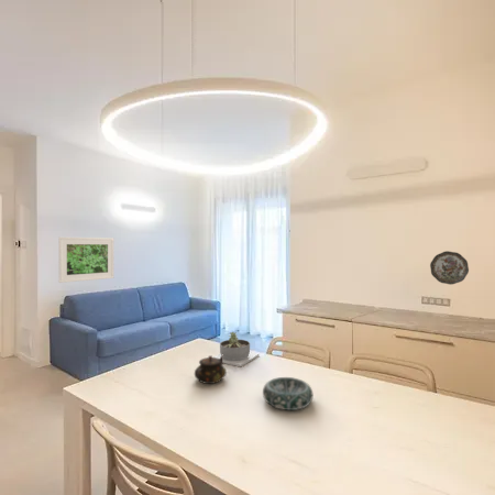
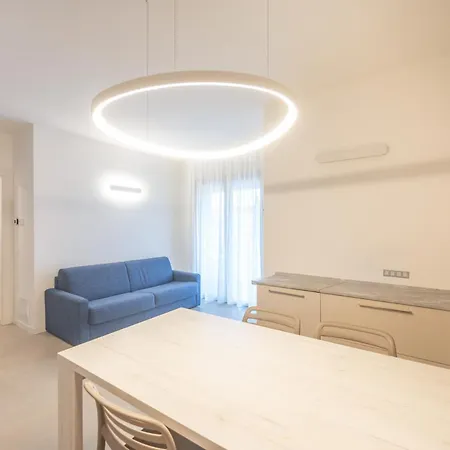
- decorative bowl [262,376,314,411]
- teapot [194,354,228,385]
- decorative plate [429,250,470,286]
- succulent planter [212,331,260,367]
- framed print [58,237,114,284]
